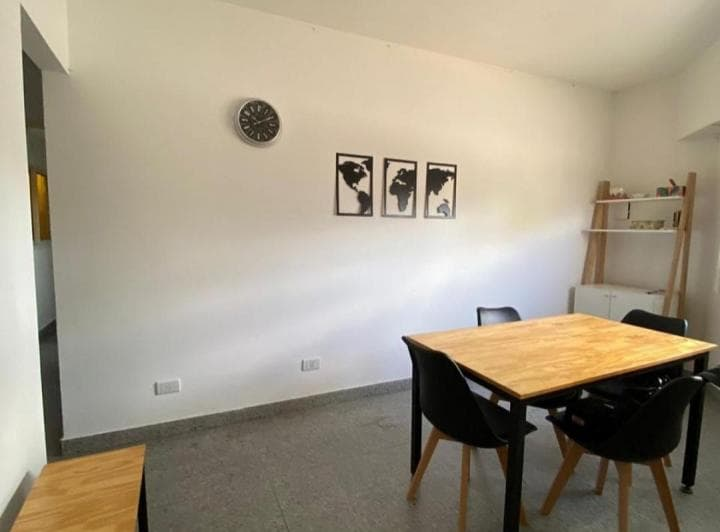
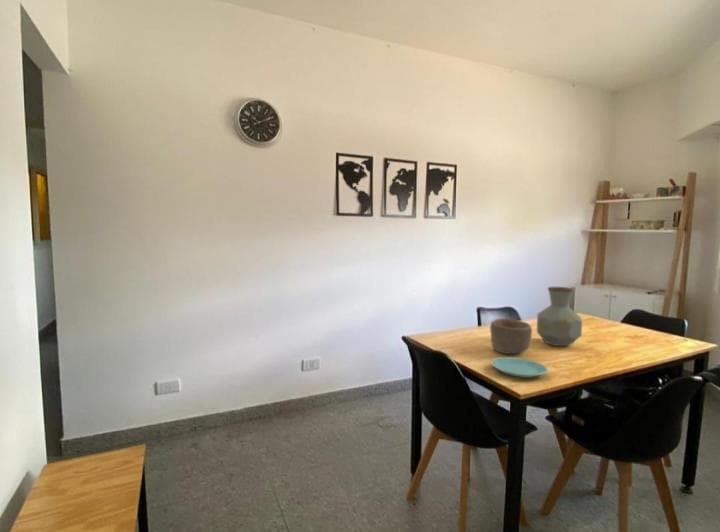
+ bowl [489,317,533,355]
+ plate [490,356,549,379]
+ vase [536,286,583,347]
